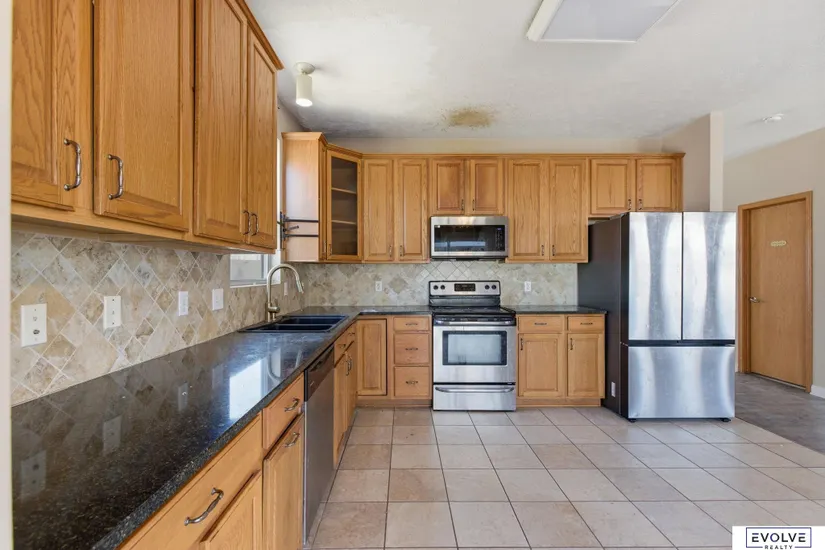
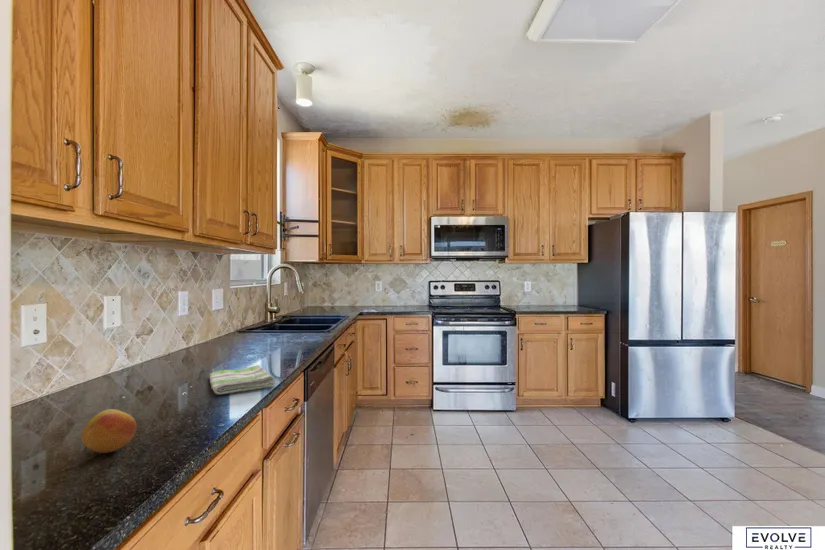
+ dish towel [208,364,277,395]
+ fruit [81,408,137,454]
